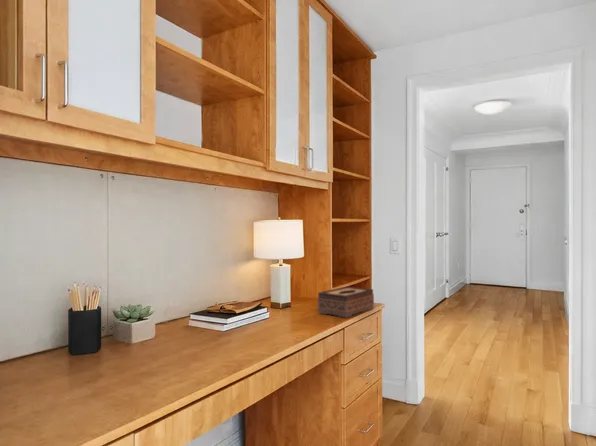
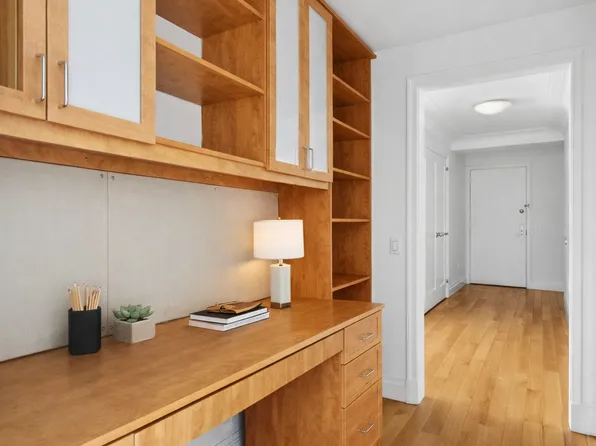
- tissue box [317,286,375,319]
